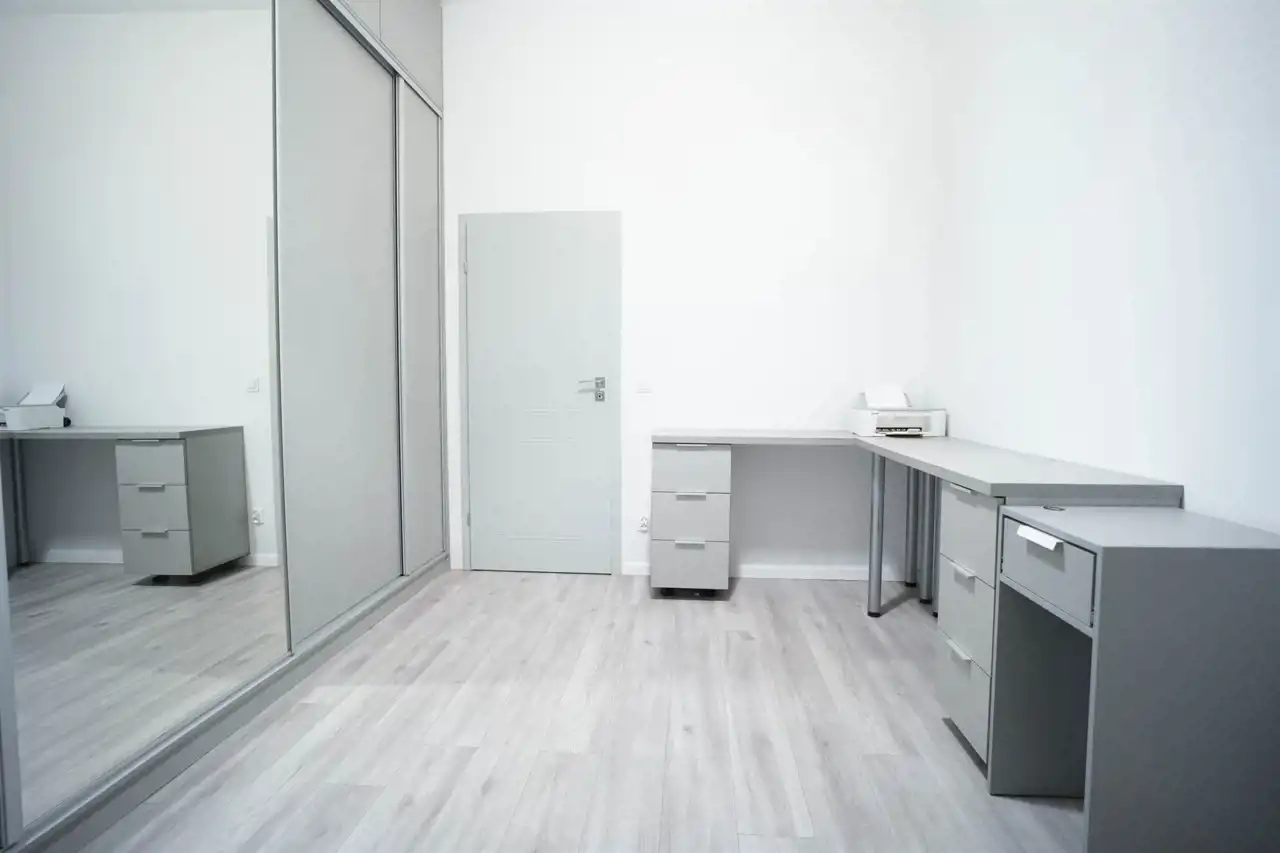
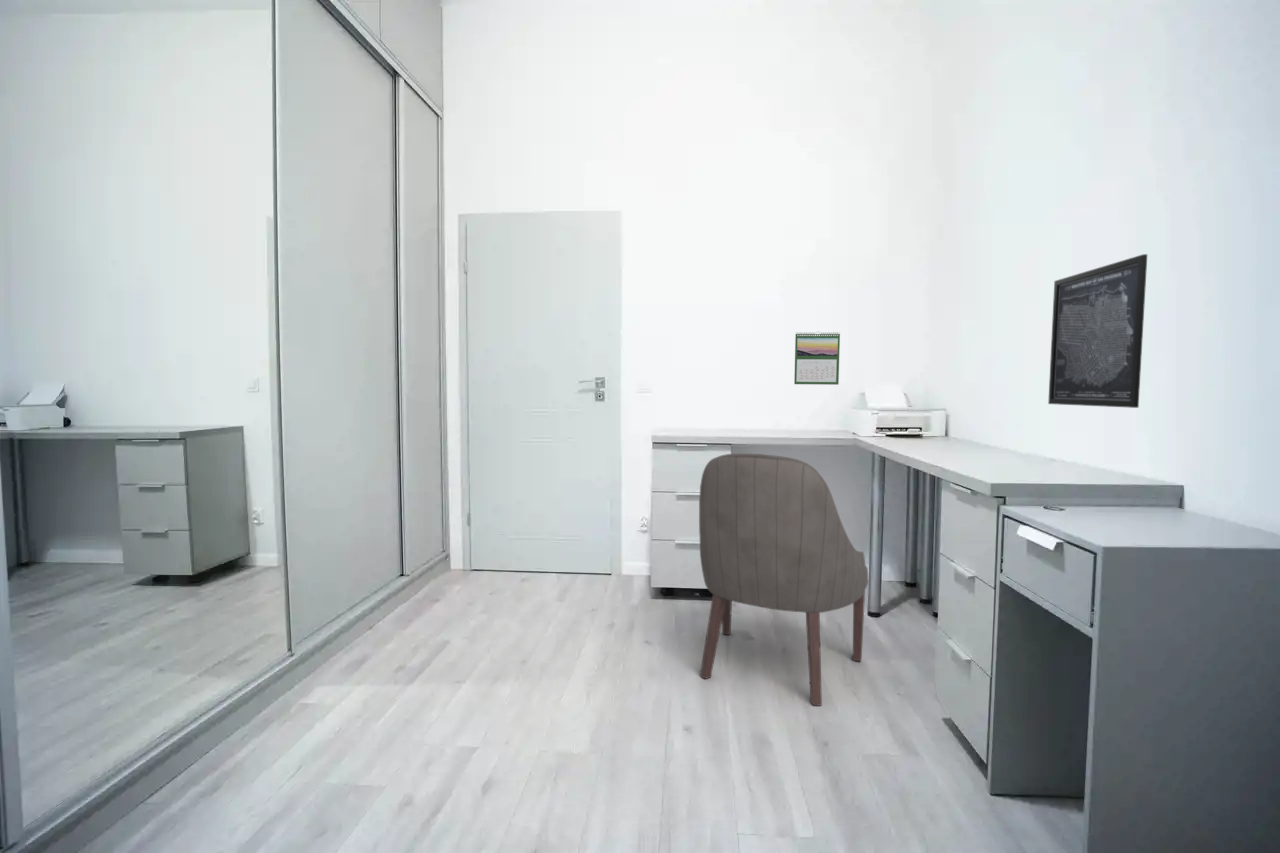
+ chair [698,453,869,707]
+ wall art [1047,253,1148,409]
+ calendar [793,331,841,386]
